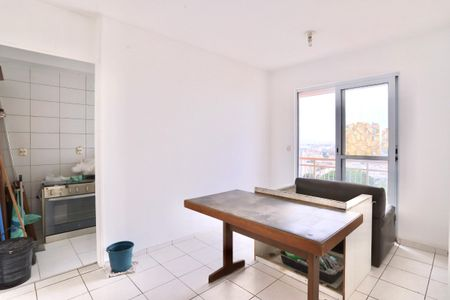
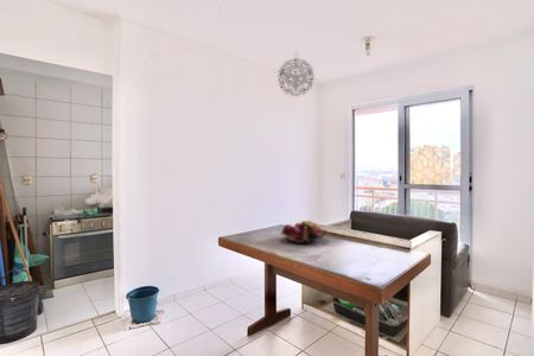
+ fruit basket [279,220,329,244]
+ pendant light [276,49,316,97]
